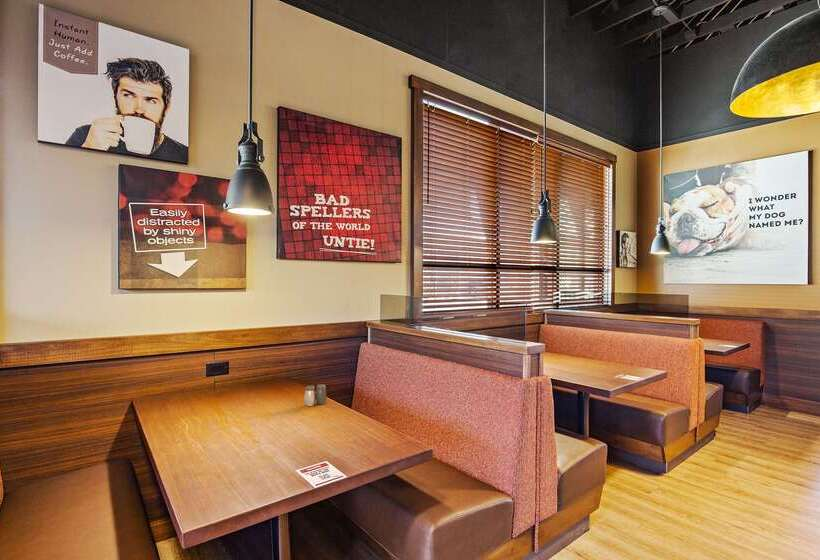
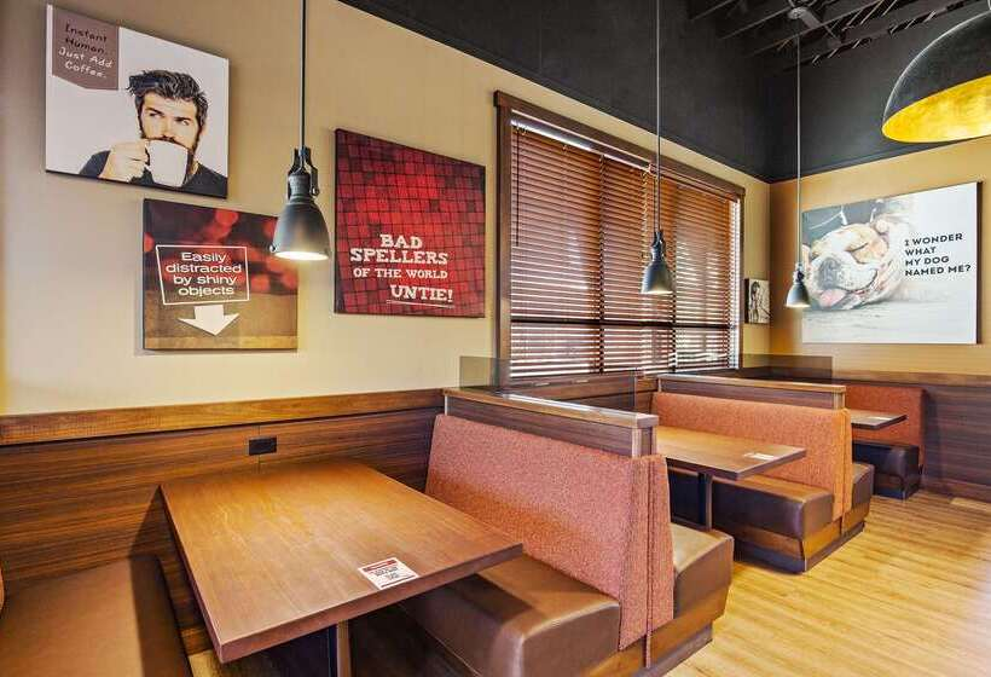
- salt and pepper shaker [303,383,327,407]
